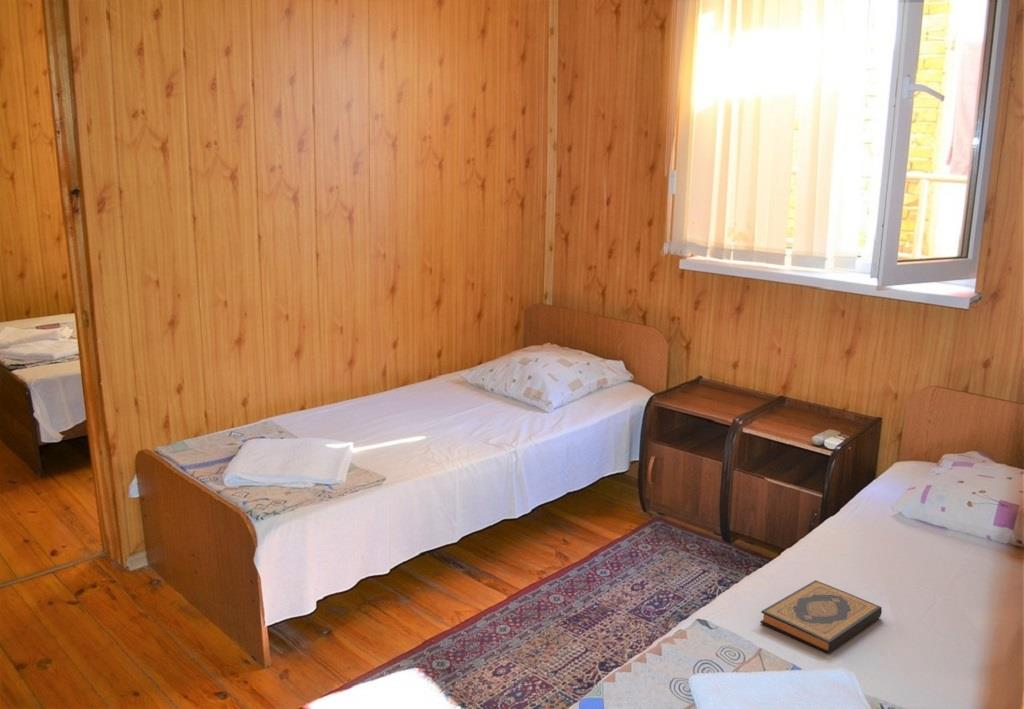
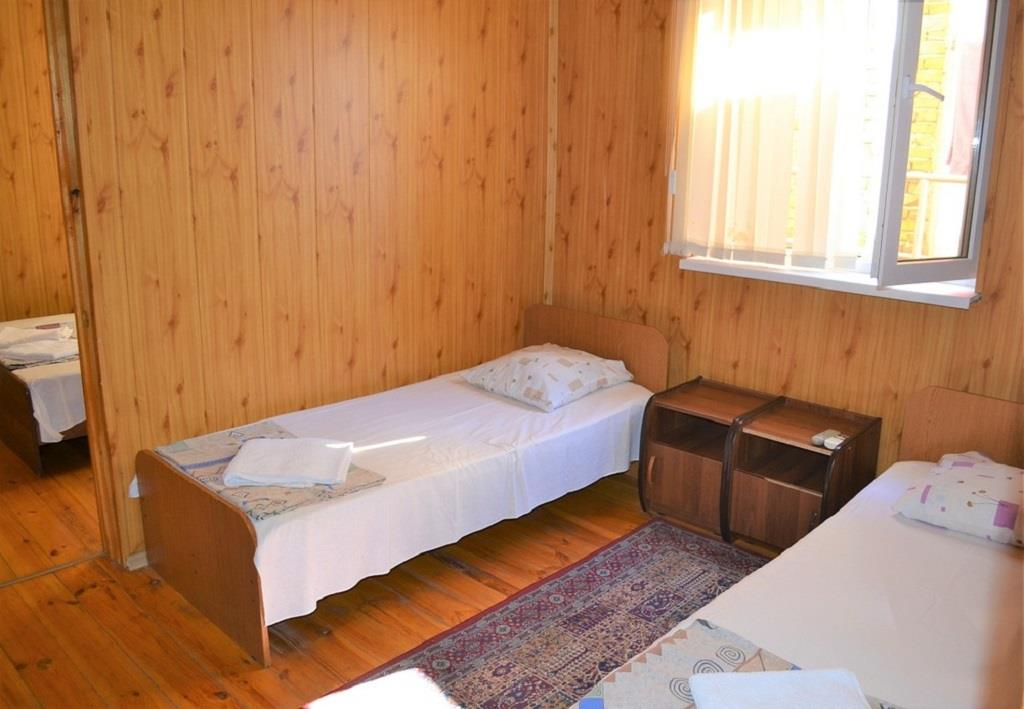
- hardback book [759,579,883,654]
